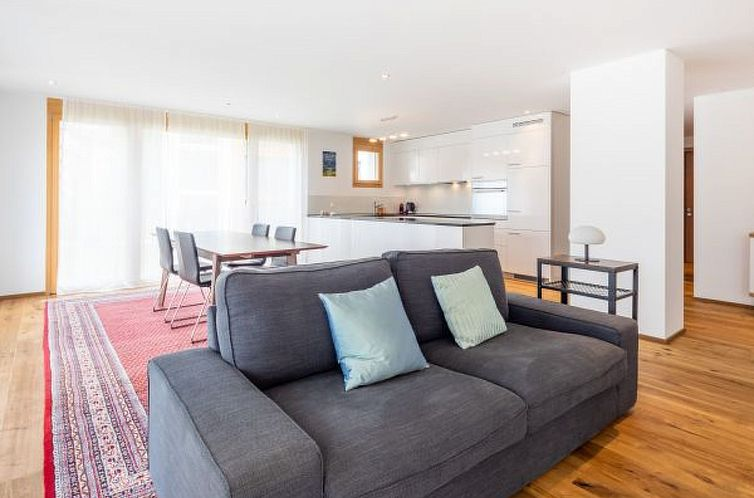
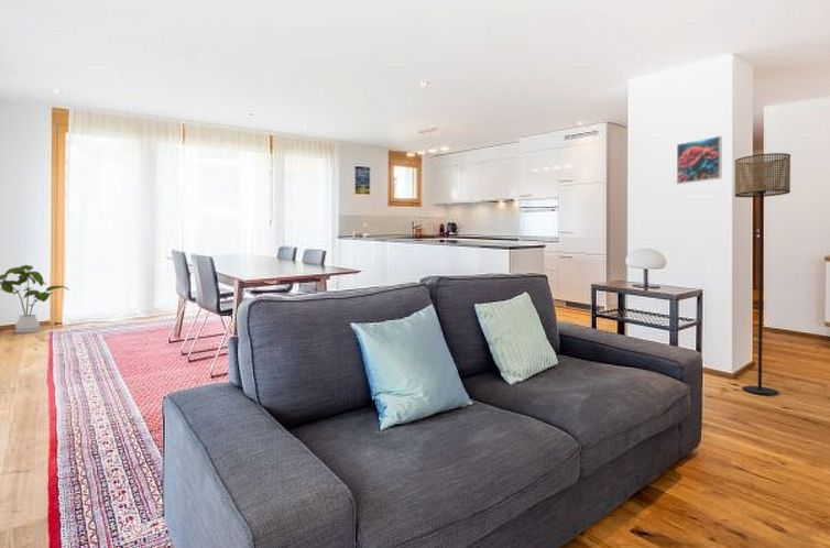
+ house plant [0,264,70,335]
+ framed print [676,135,723,185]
+ floor lamp [734,152,791,395]
